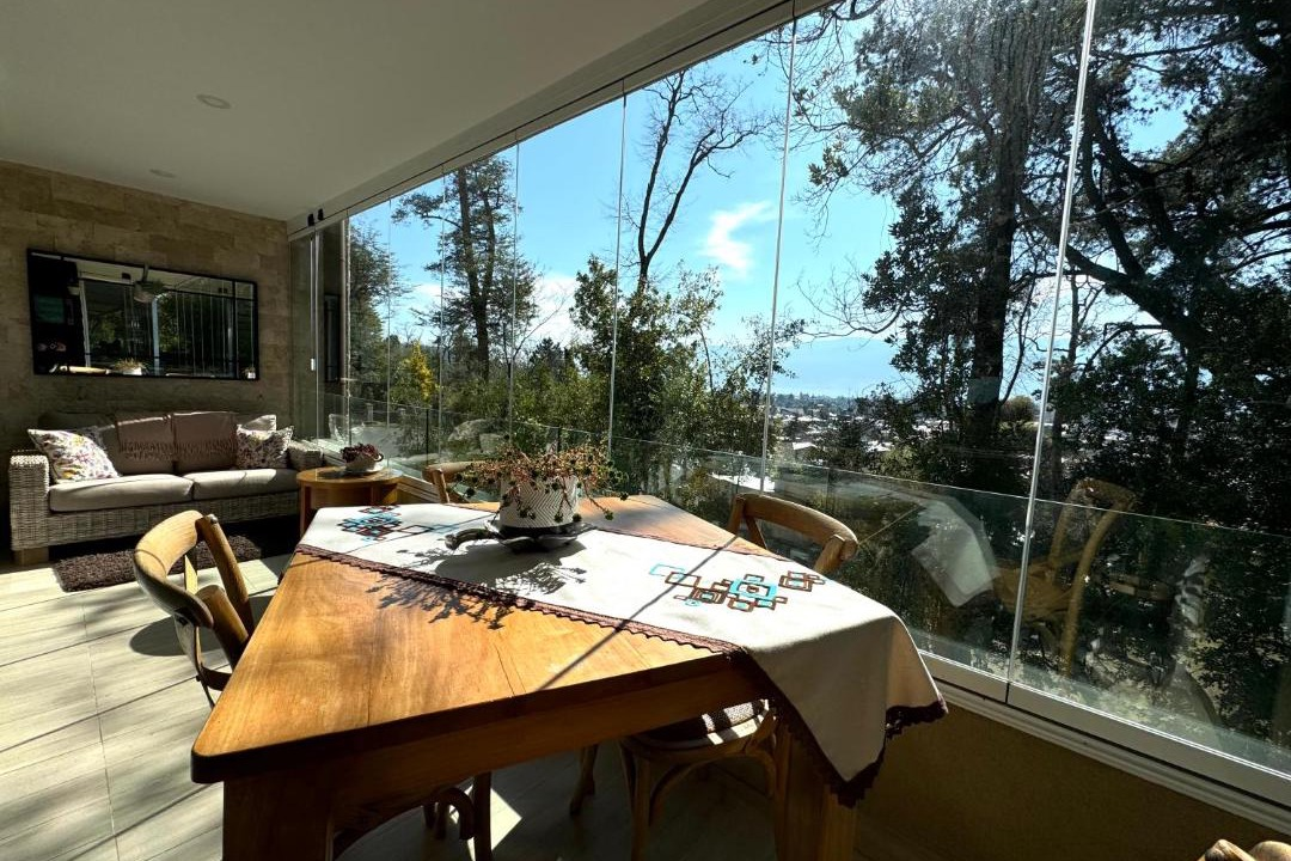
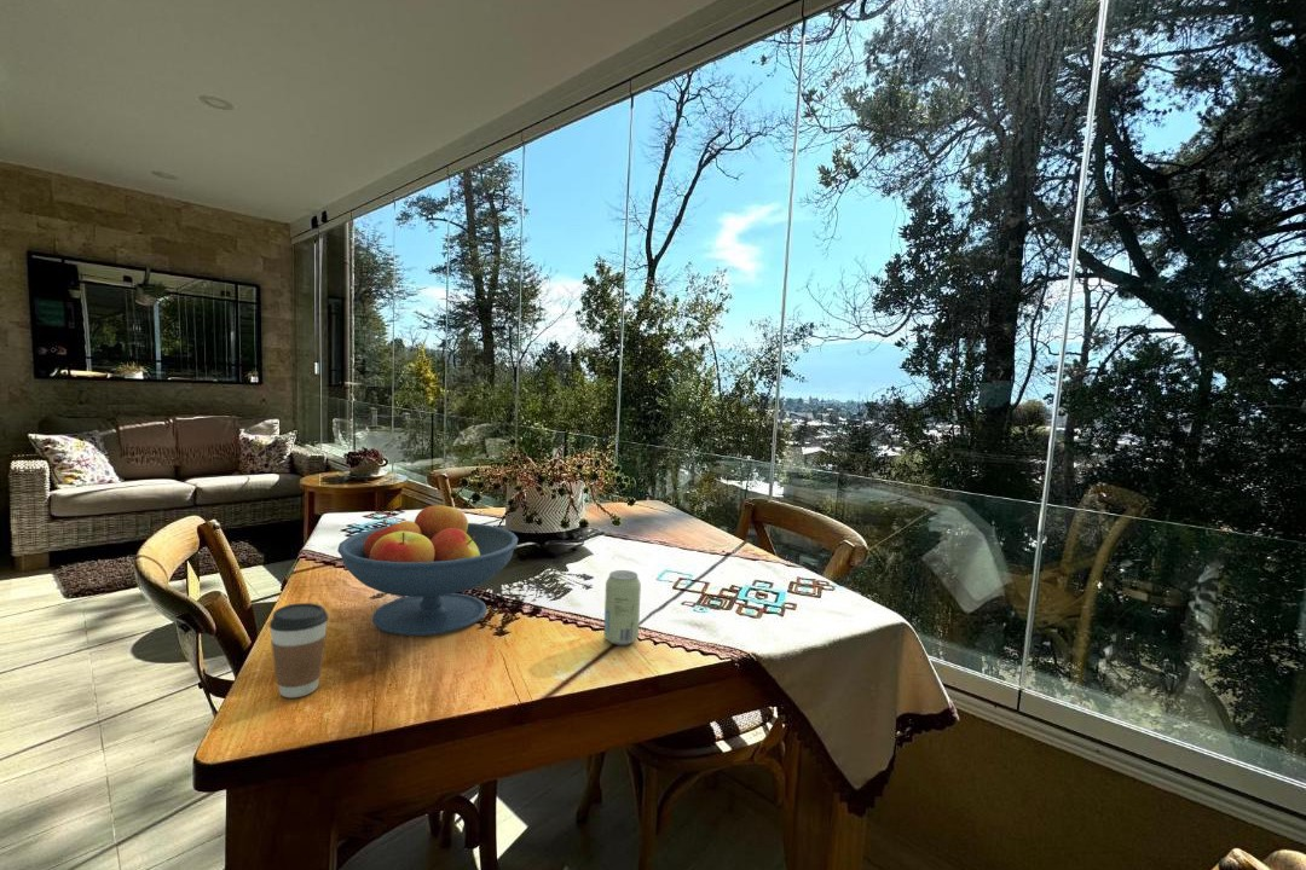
+ fruit bowl [336,500,519,637]
+ coffee cup [268,602,330,698]
+ beverage can [602,569,642,646]
